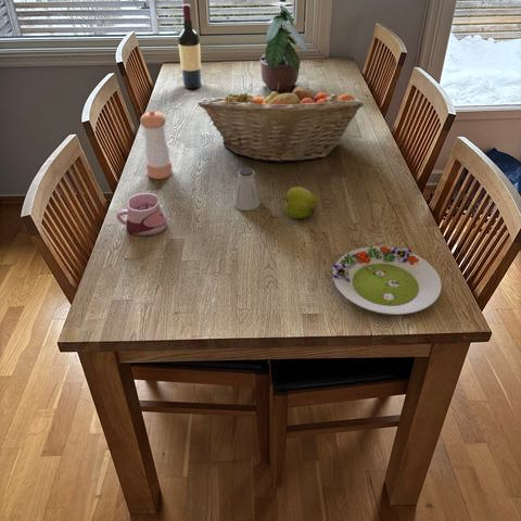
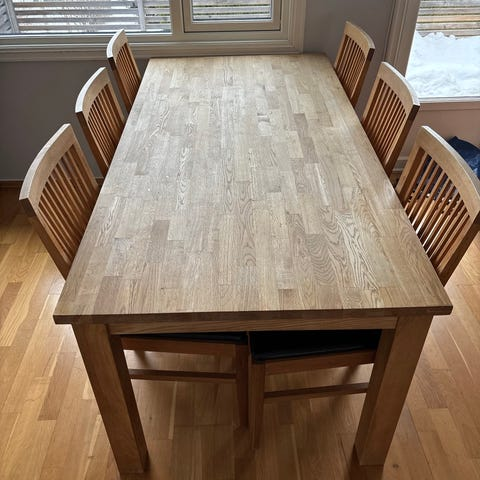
- saltshaker [232,166,262,212]
- mug [116,192,168,237]
- fruit basket [196,82,365,164]
- apple [281,186,318,219]
- potted plant [259,0,307,91]
- pepper shaker [139,110,174,180]
- salad plate [331,244,443,316]
- wine bottle [177,3,202,89]
